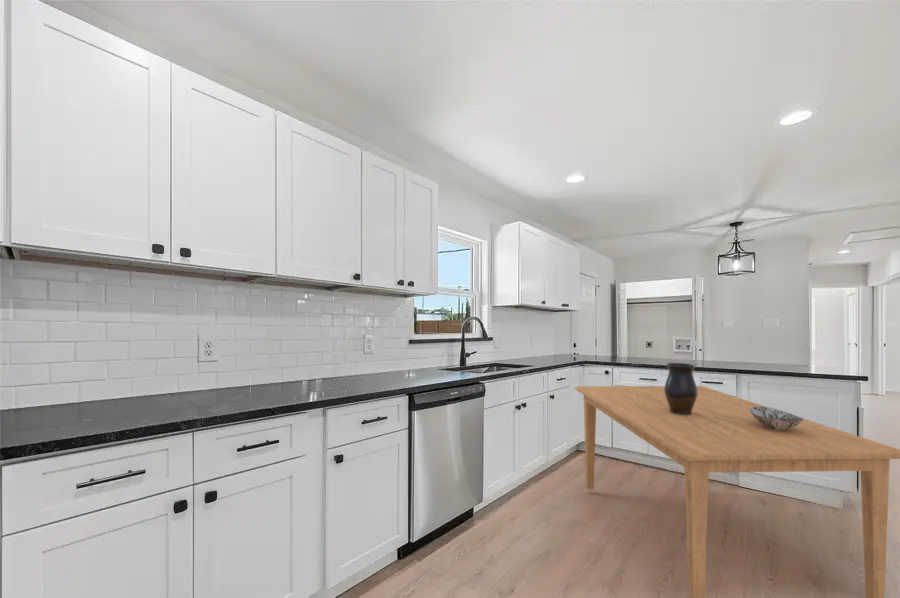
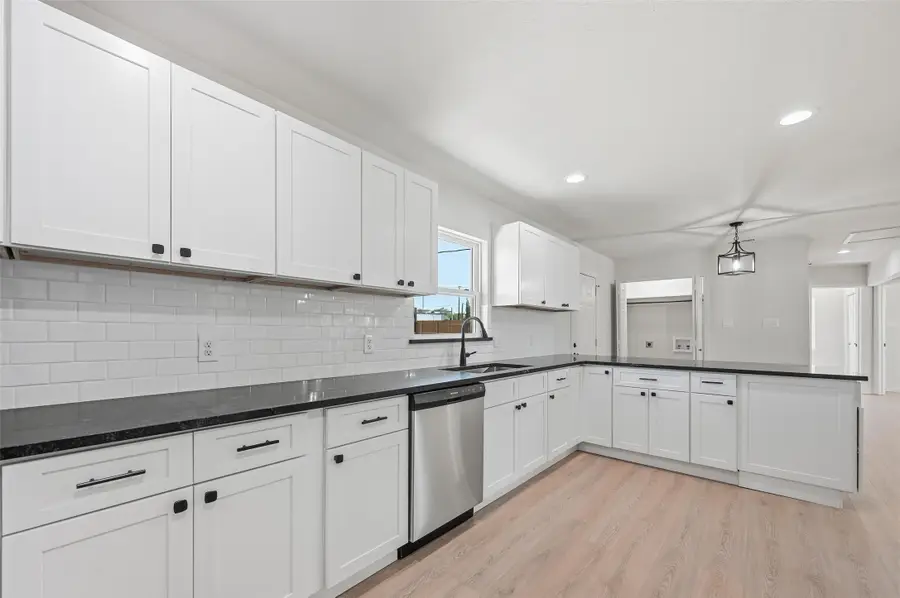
- dining table [574,385,900,598]
- decorative bowl [750,405,805,431]
- vase [664,362,698,415]
